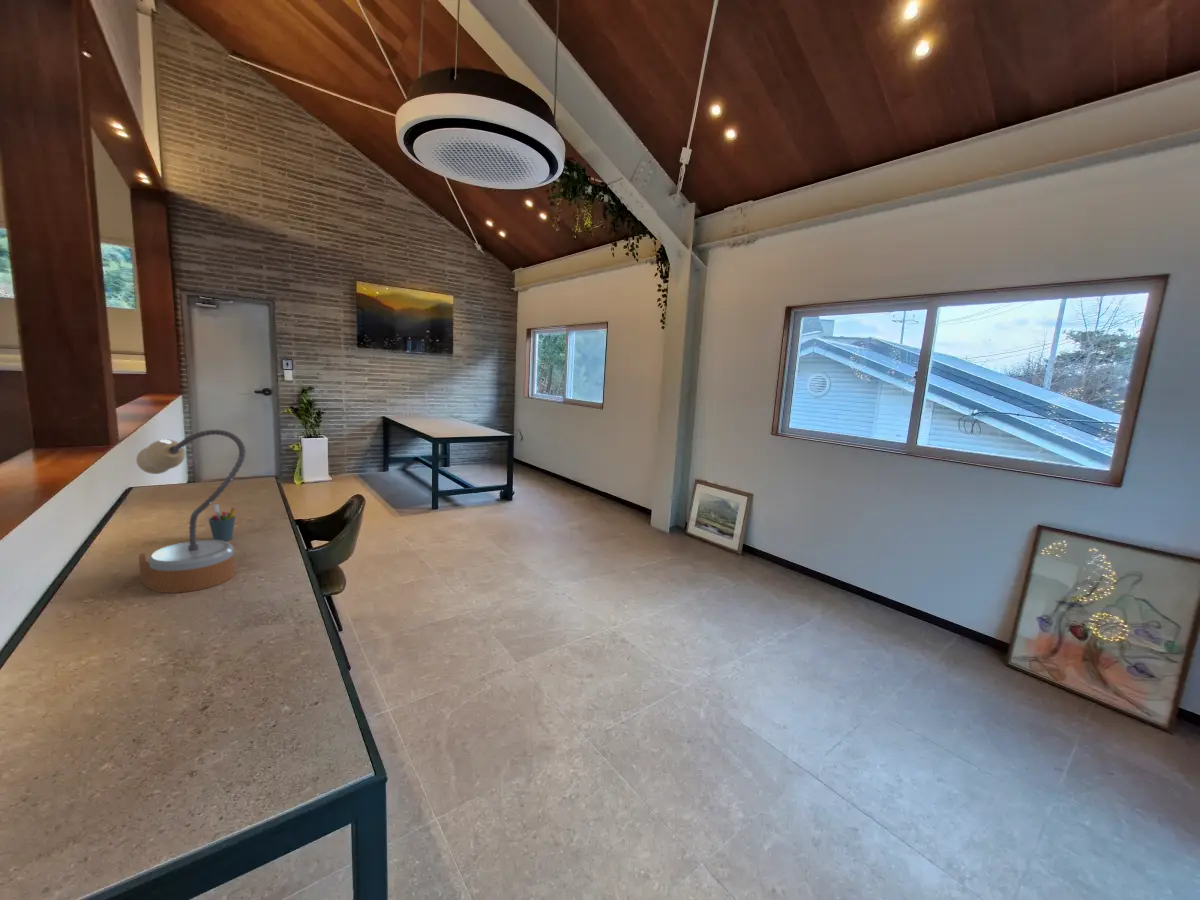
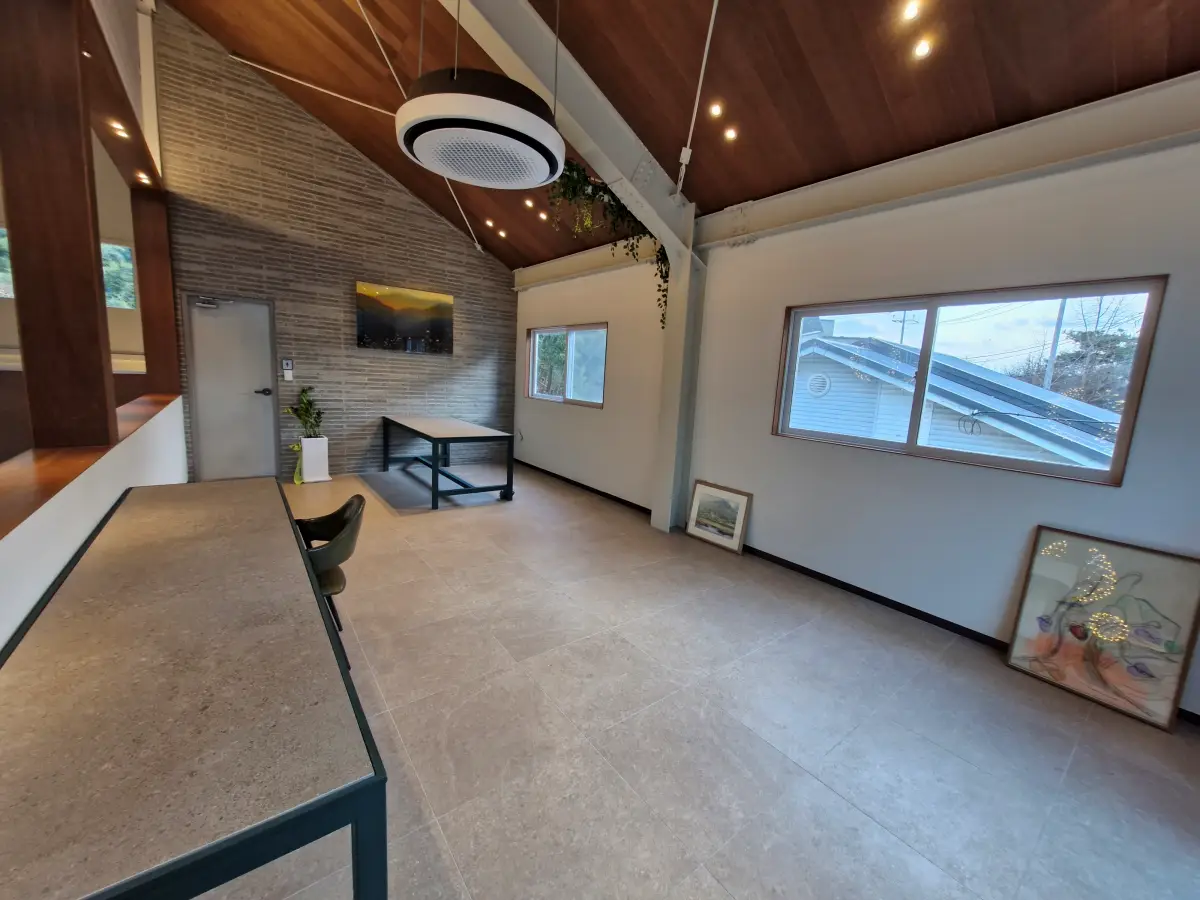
- pen holder [207,503,237,542]
- table lamp [135,429,247,594]
